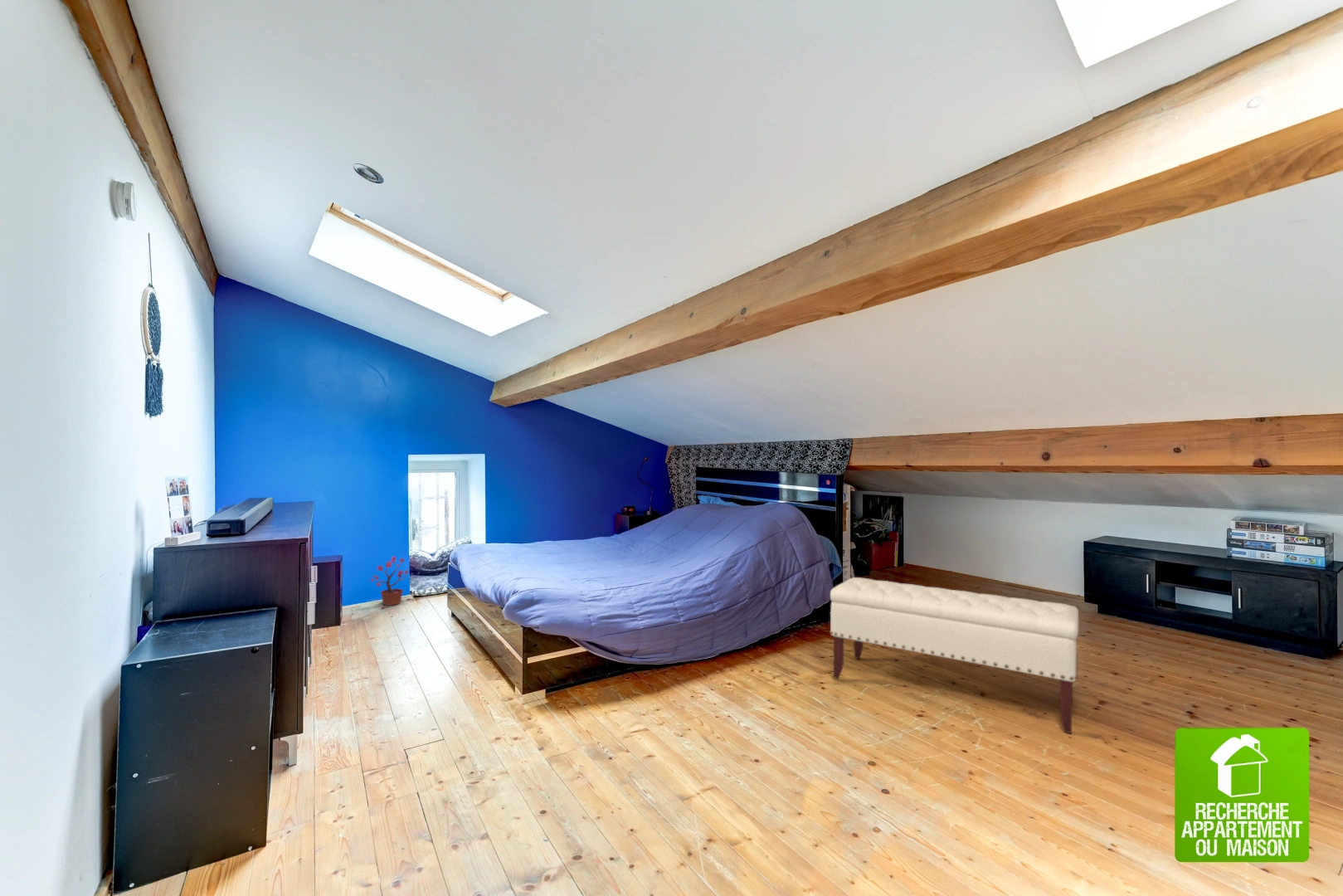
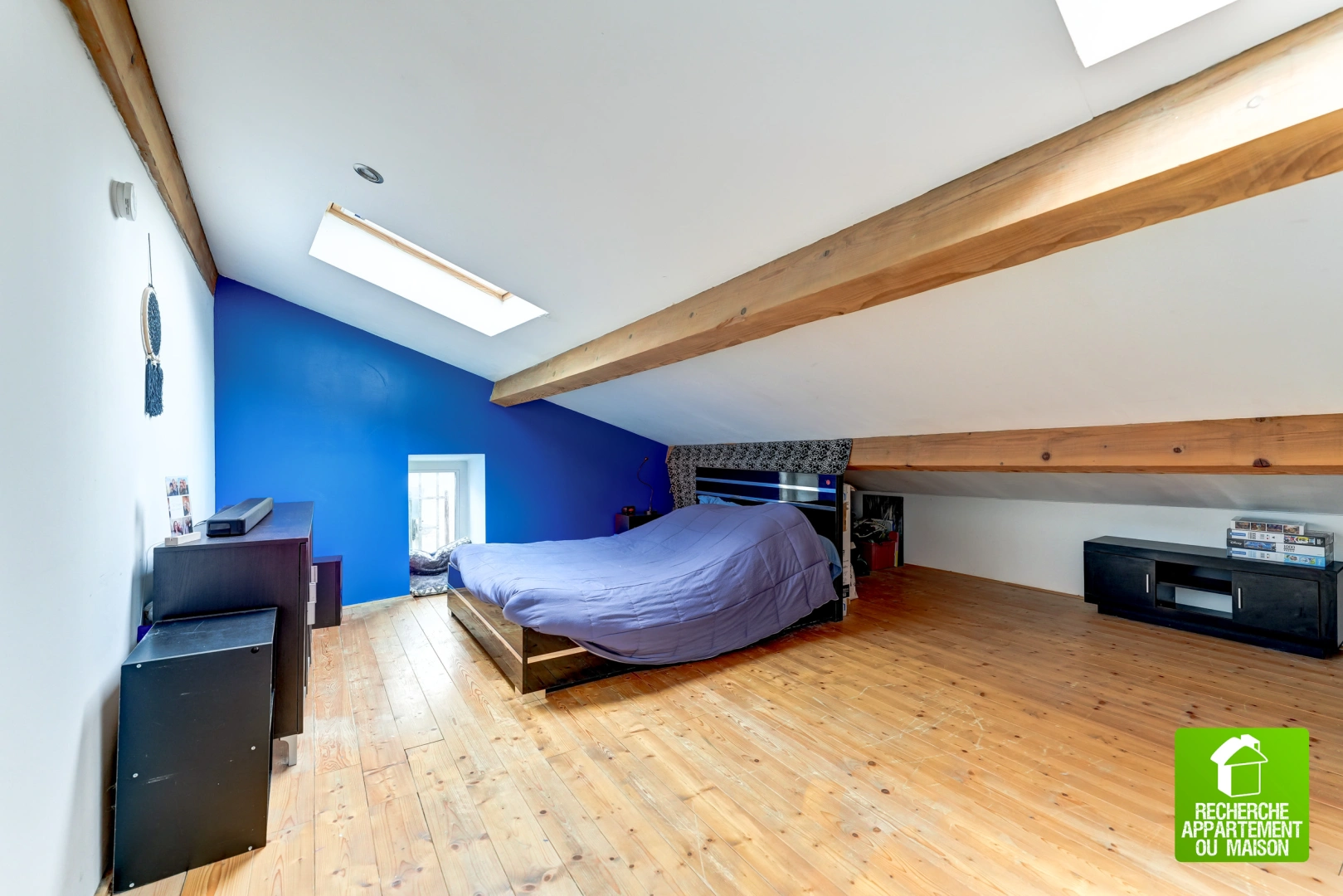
- bench [829,577,1079,733]
- potted plant [369,555,411,609]
